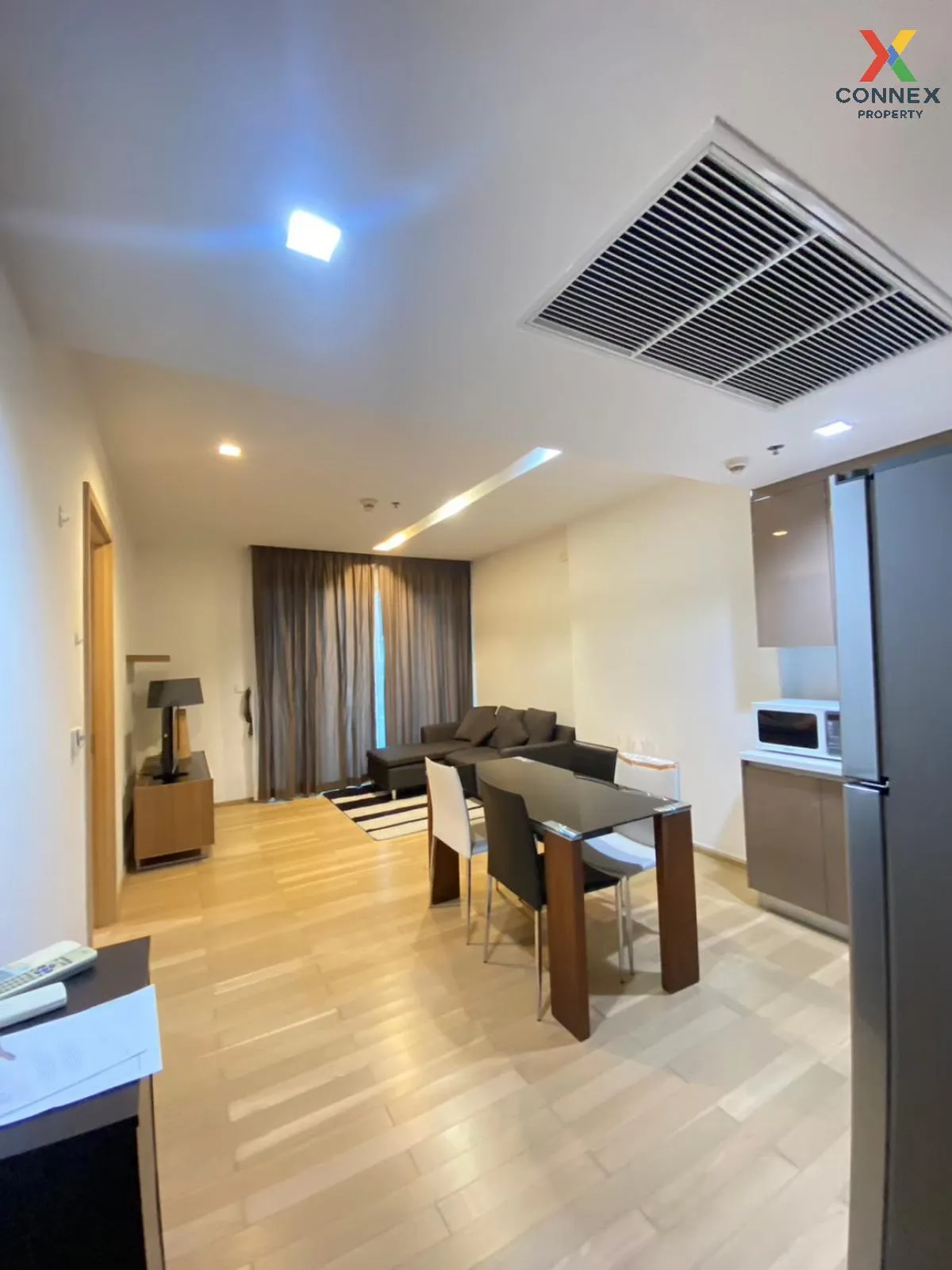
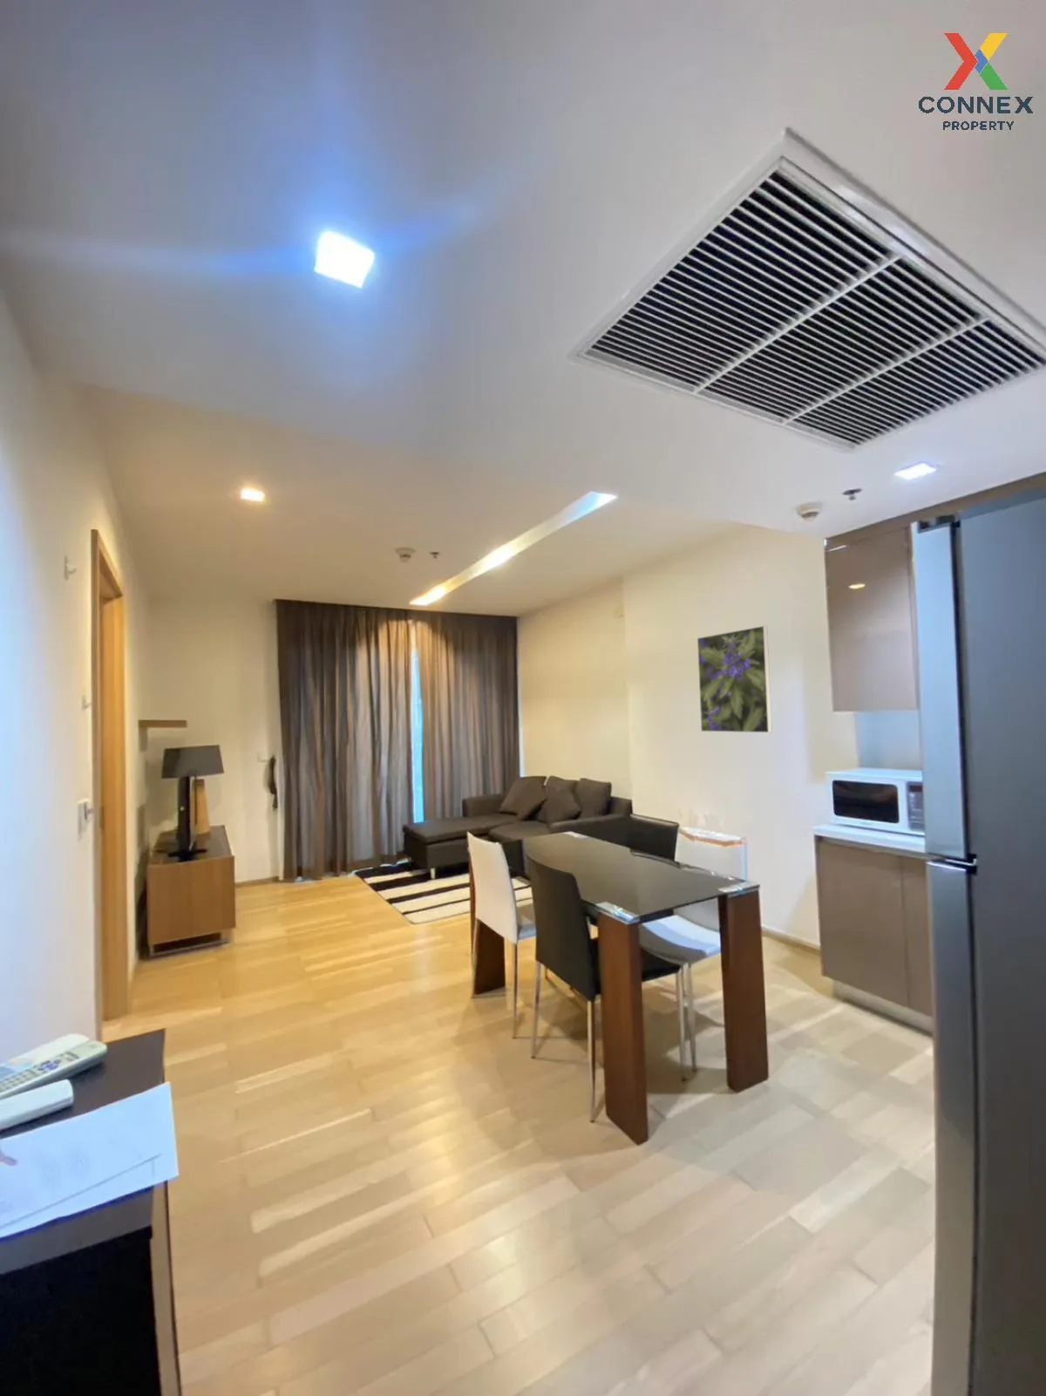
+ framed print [697,625,774,733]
